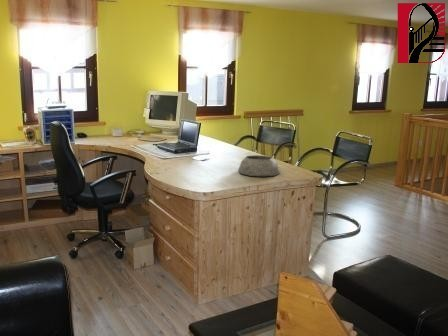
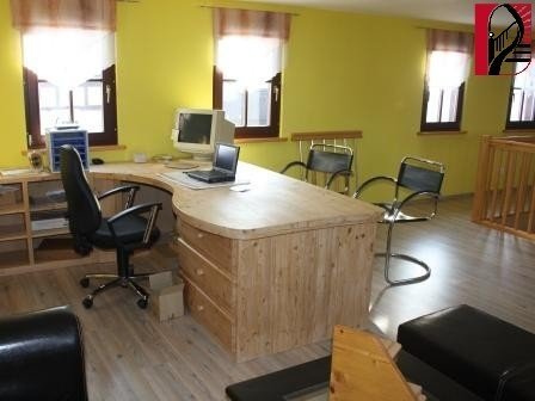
- plant pot [237,154,280,177]
